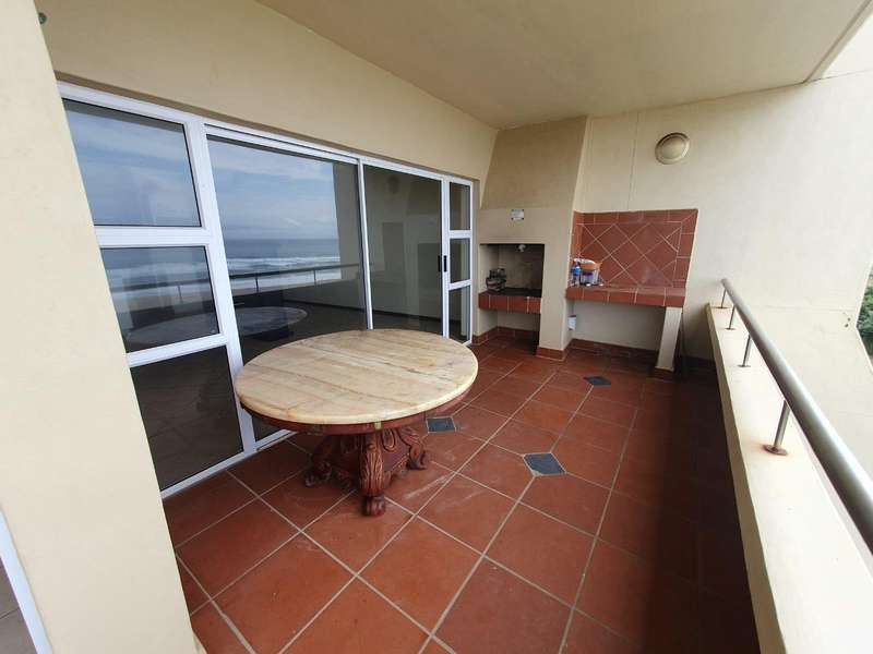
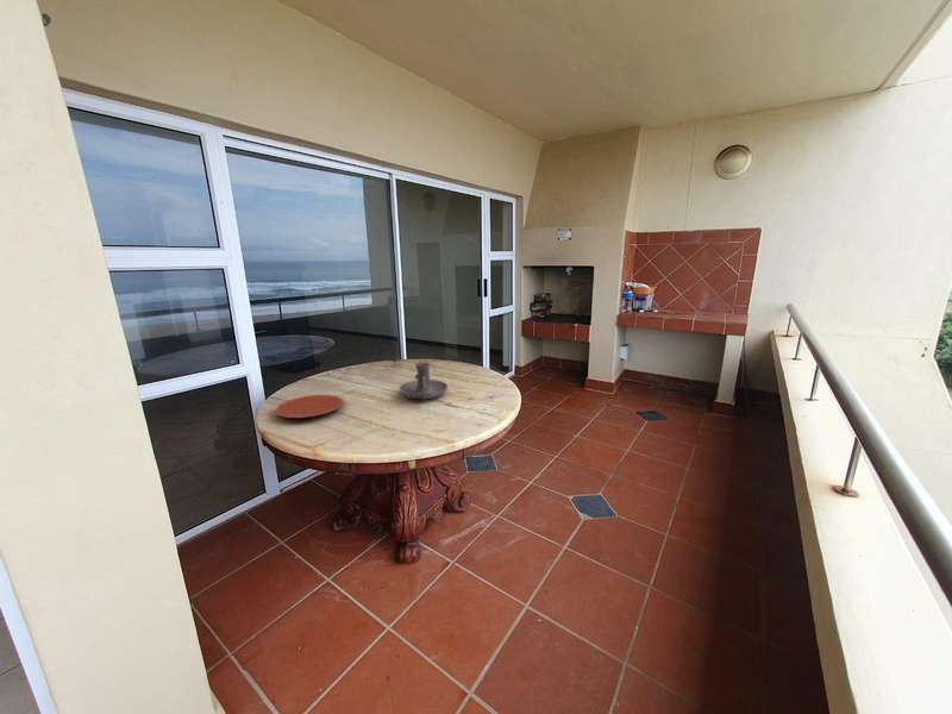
+ candle holder [399,362,449,401]
+ plate [274,394,345,419]
